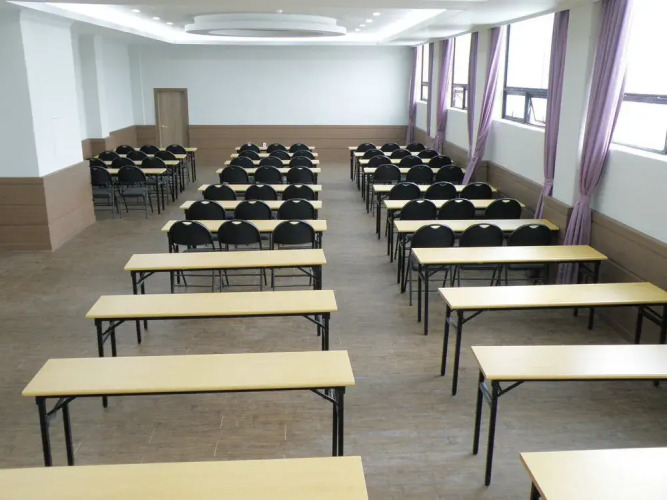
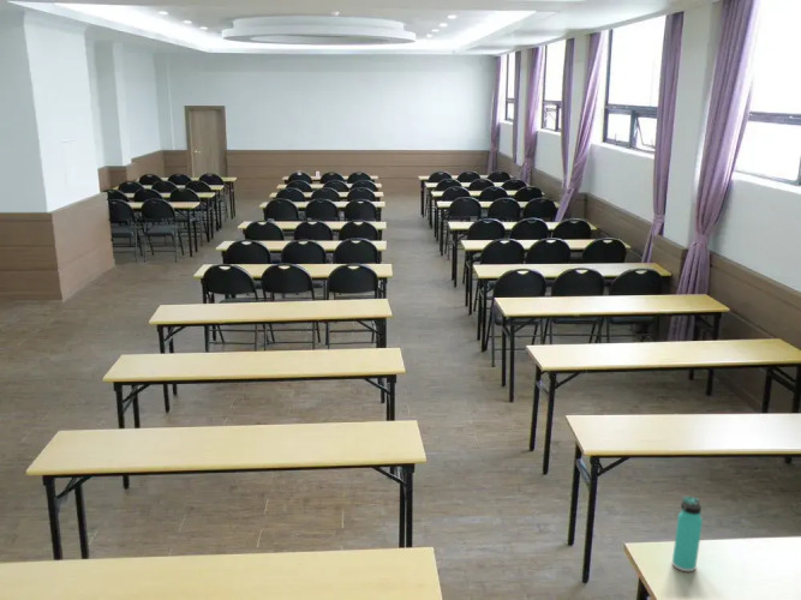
+ thermos bottle [671,496,704,574]
